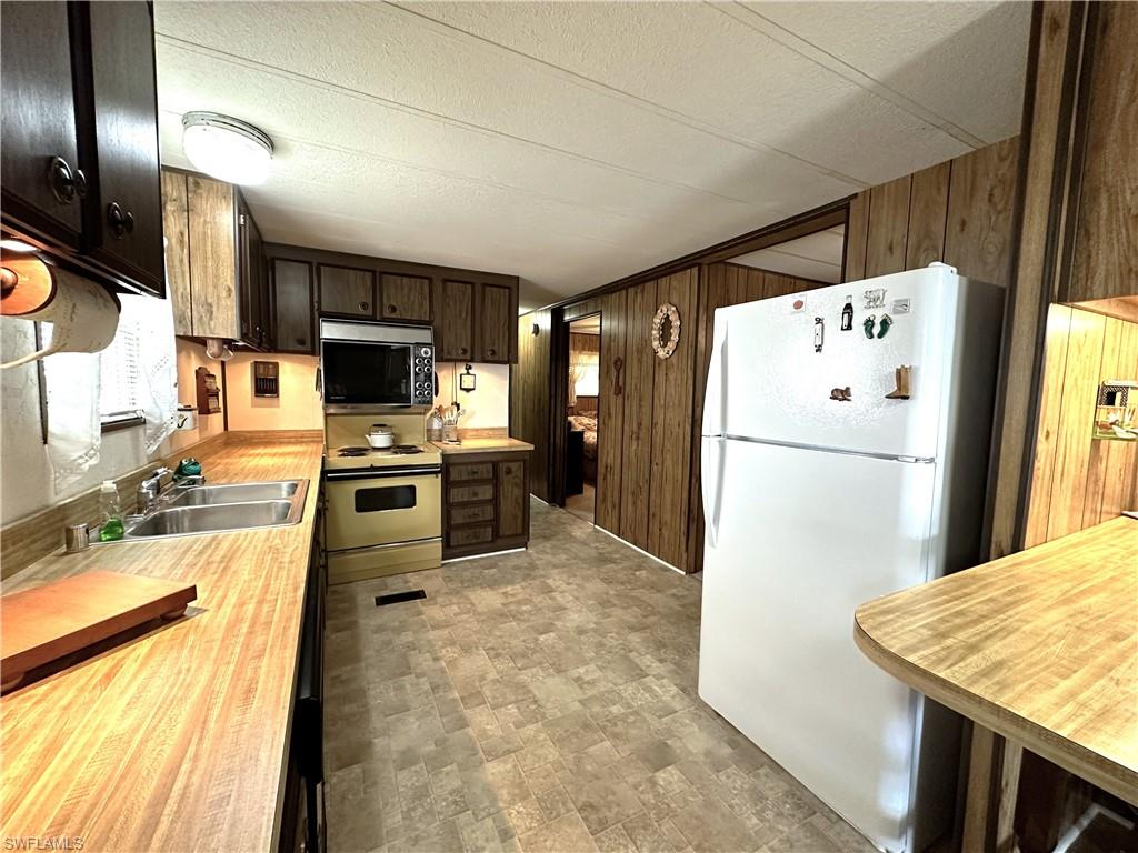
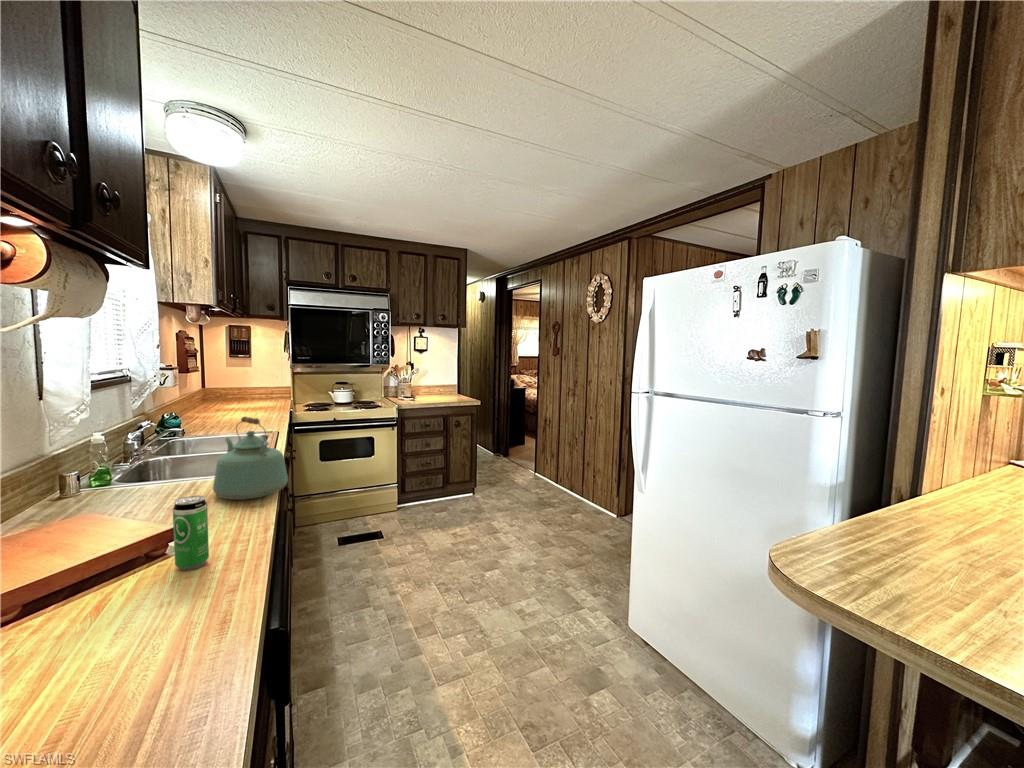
+ beverage can [172,495,210,571]
+ kettle [212,415,289,501]
